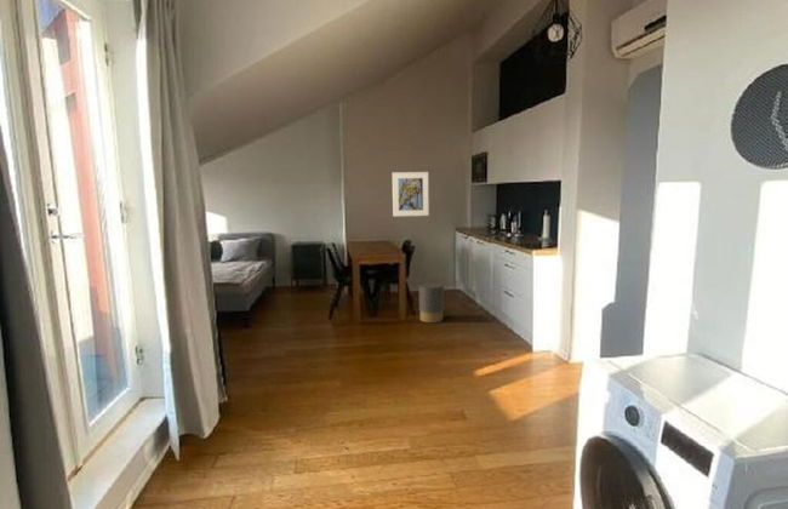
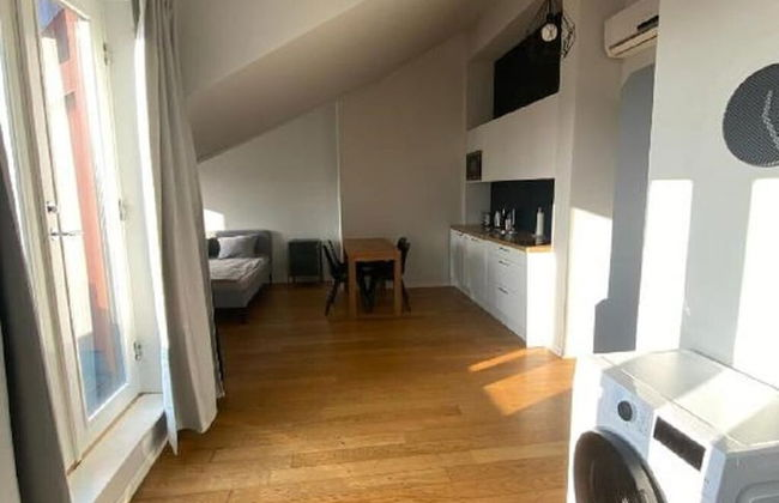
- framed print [392,171,430,218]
- trash can [417,282,445,324]
